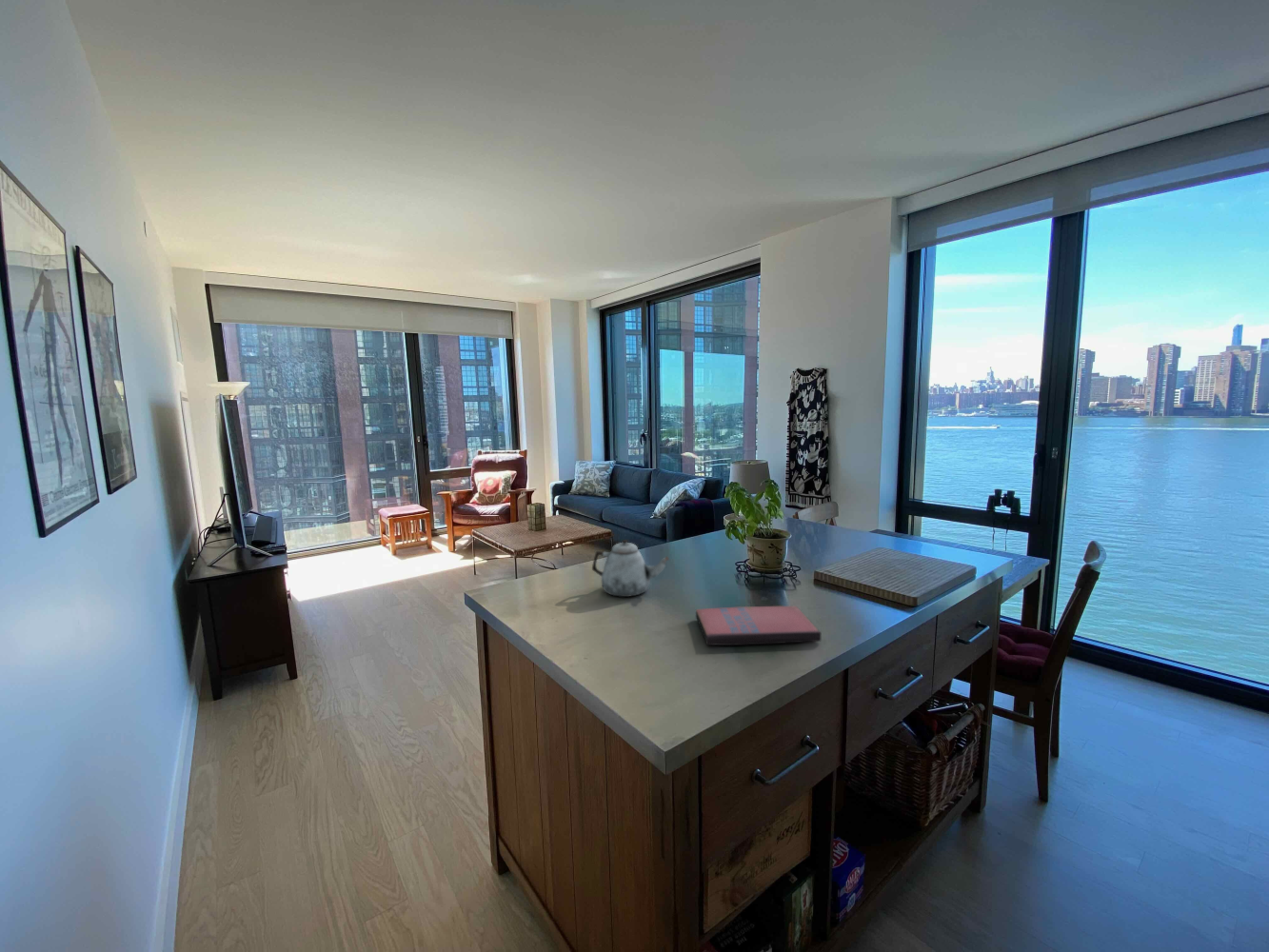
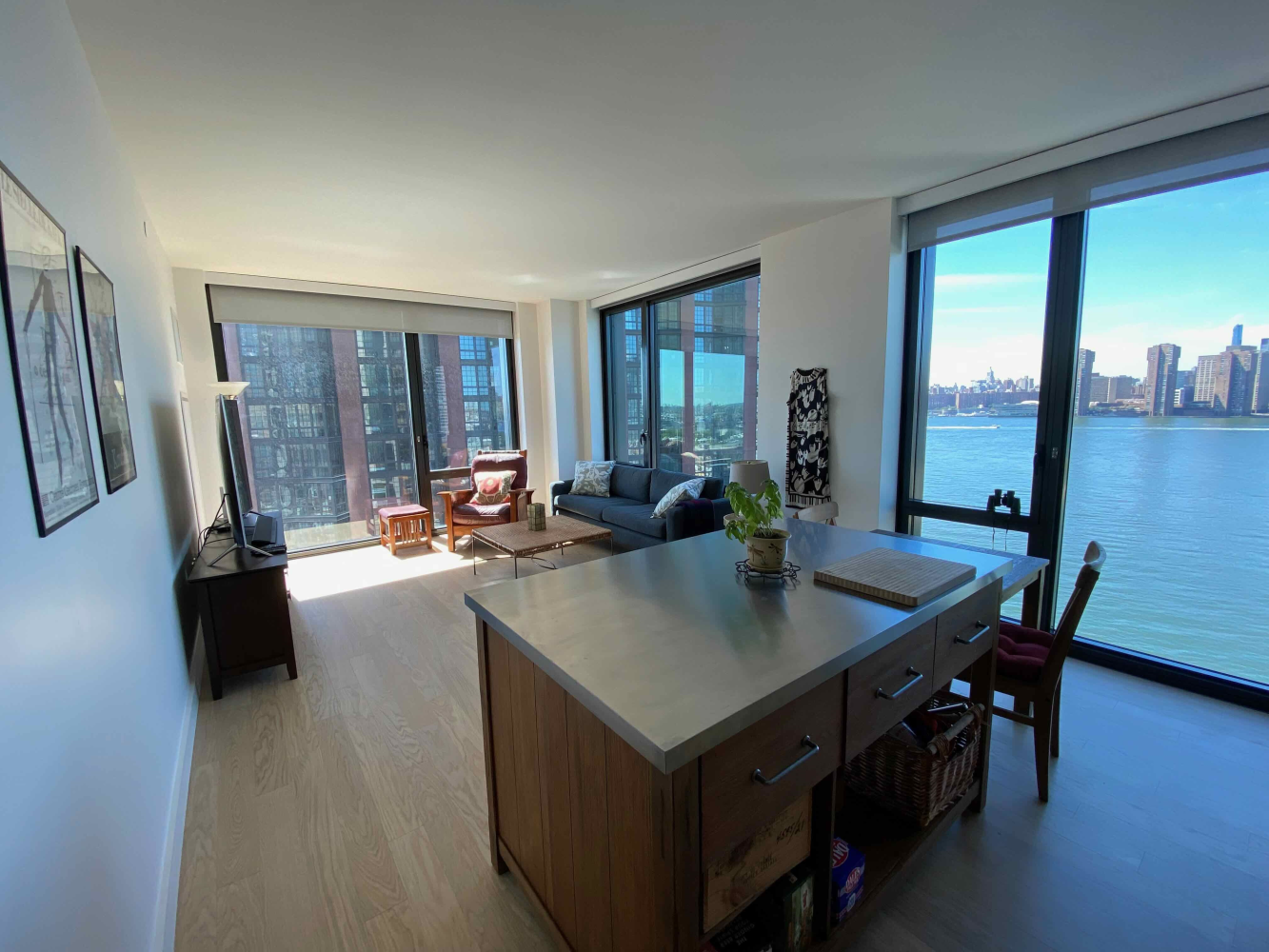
- teapot [591,539,670,598]
- paperback book [695,605,823,646]
